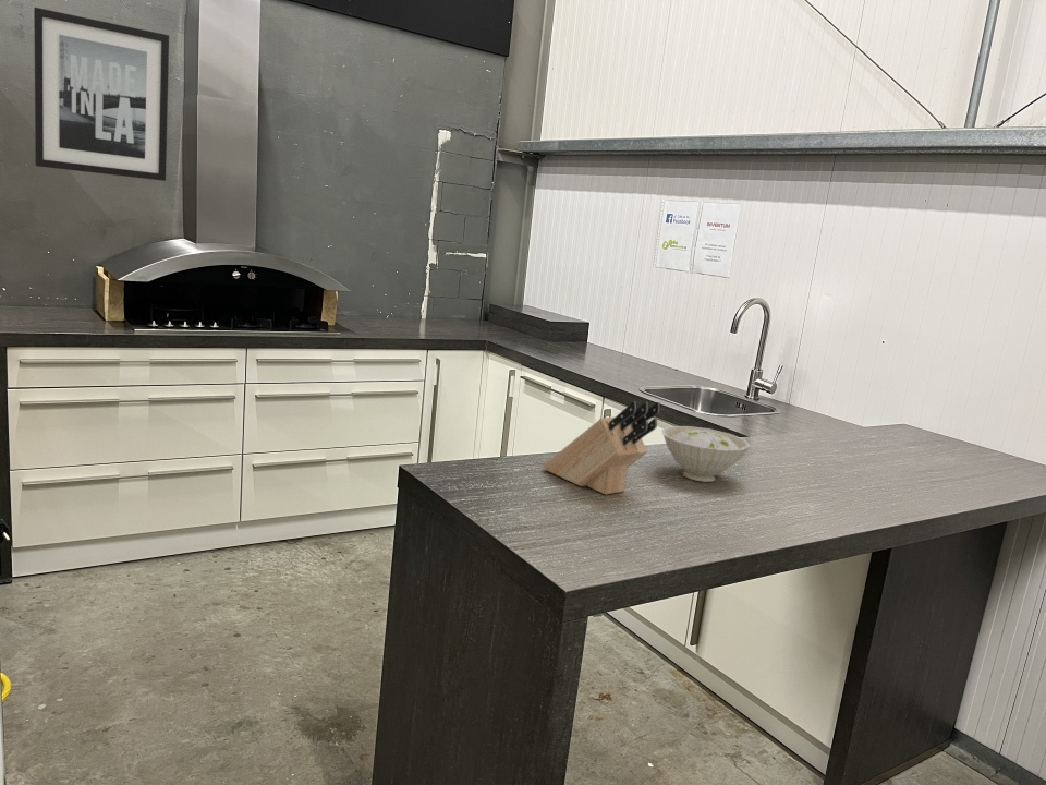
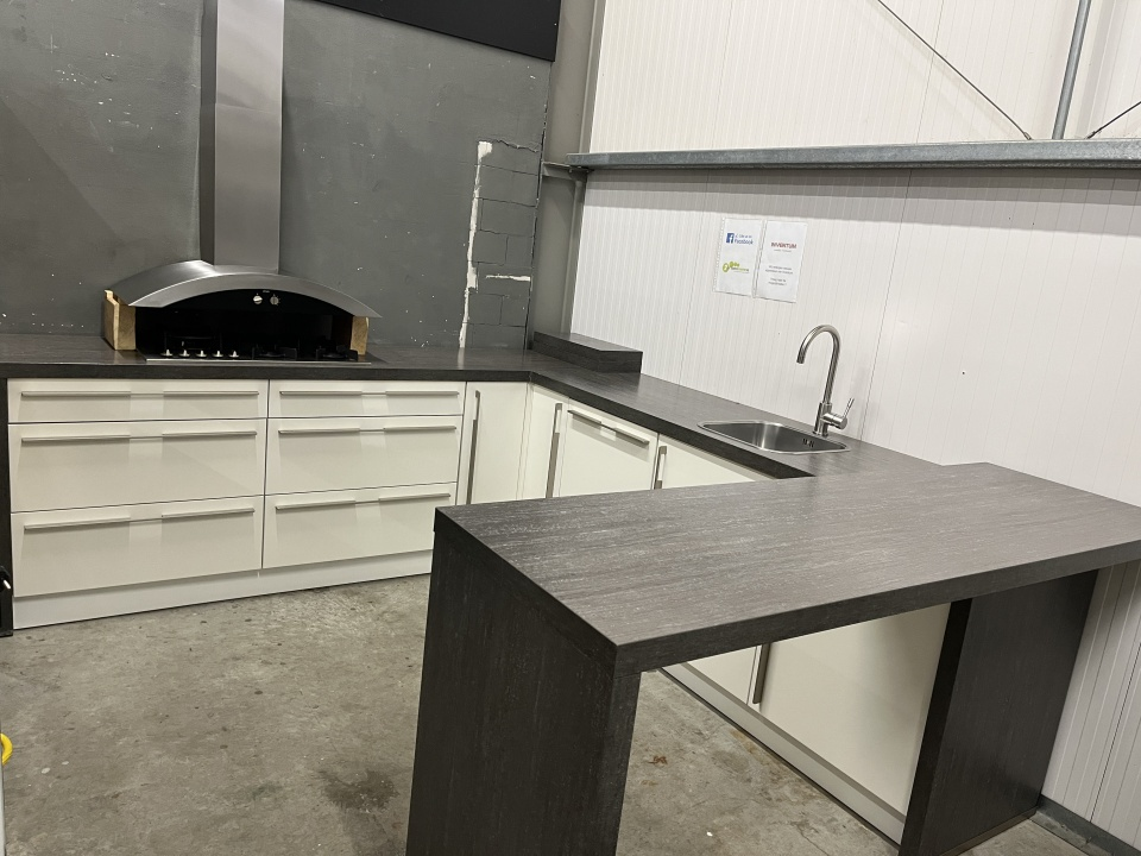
- wall art [33,7,170,182]
- knife block [543,400,661,496]
- bowl [660,425,751,483]
